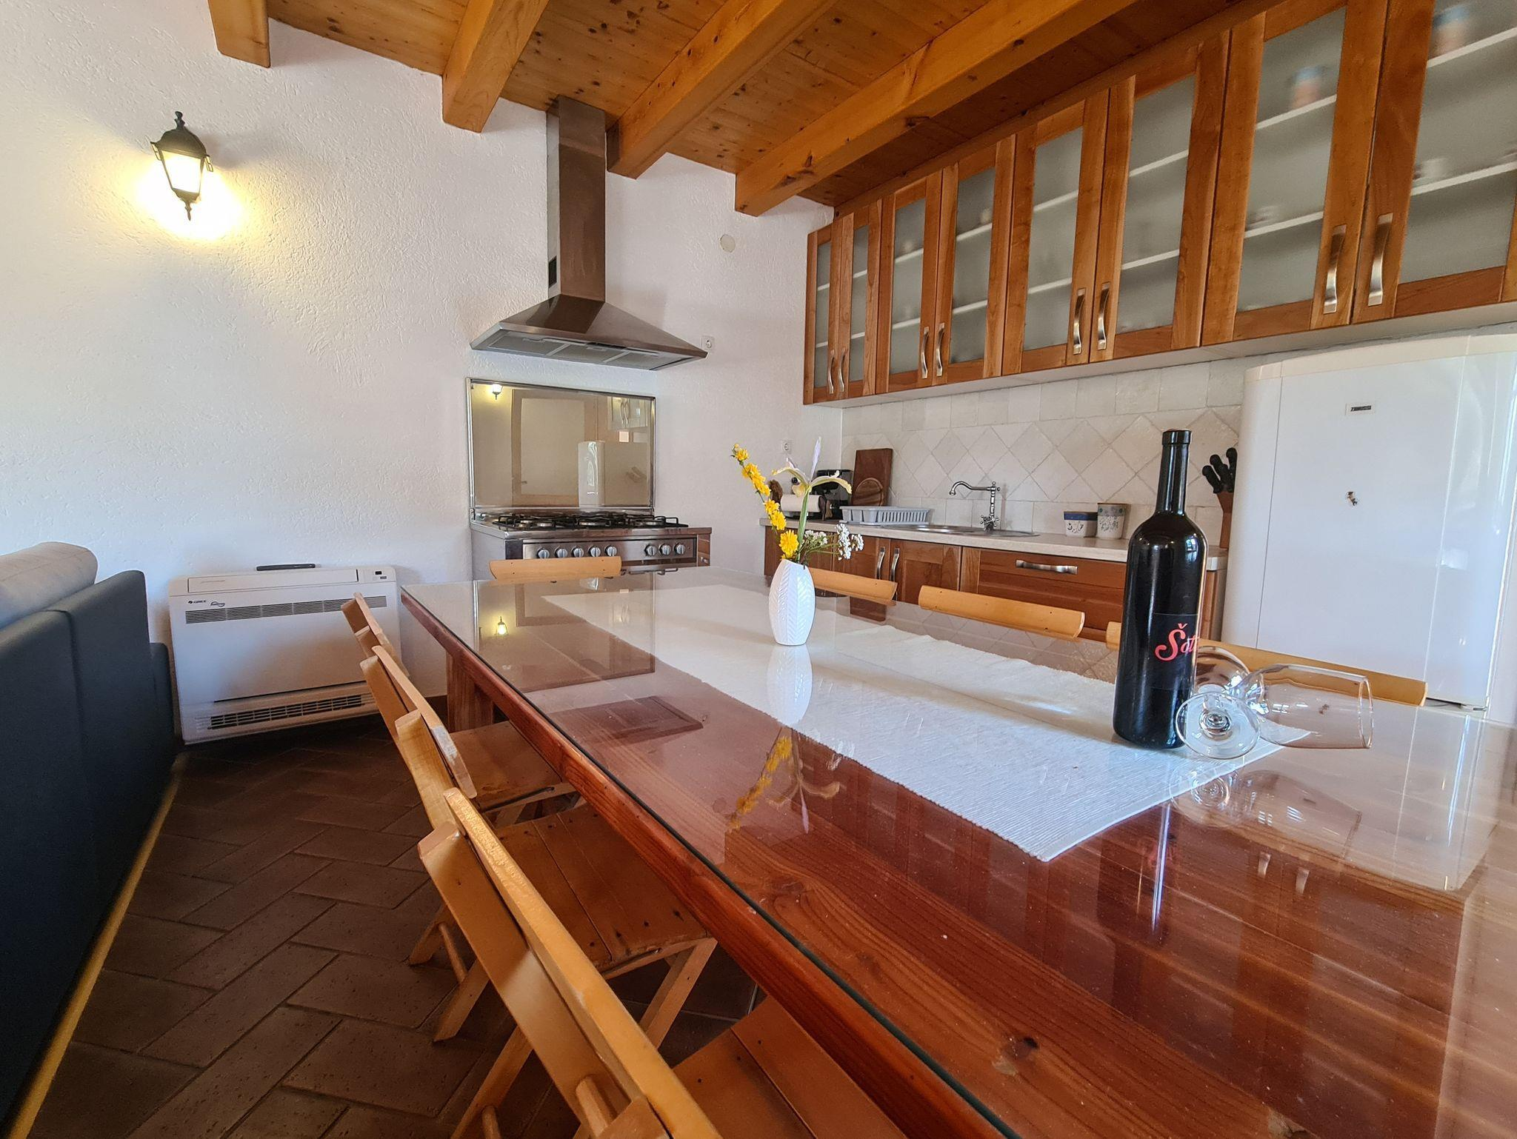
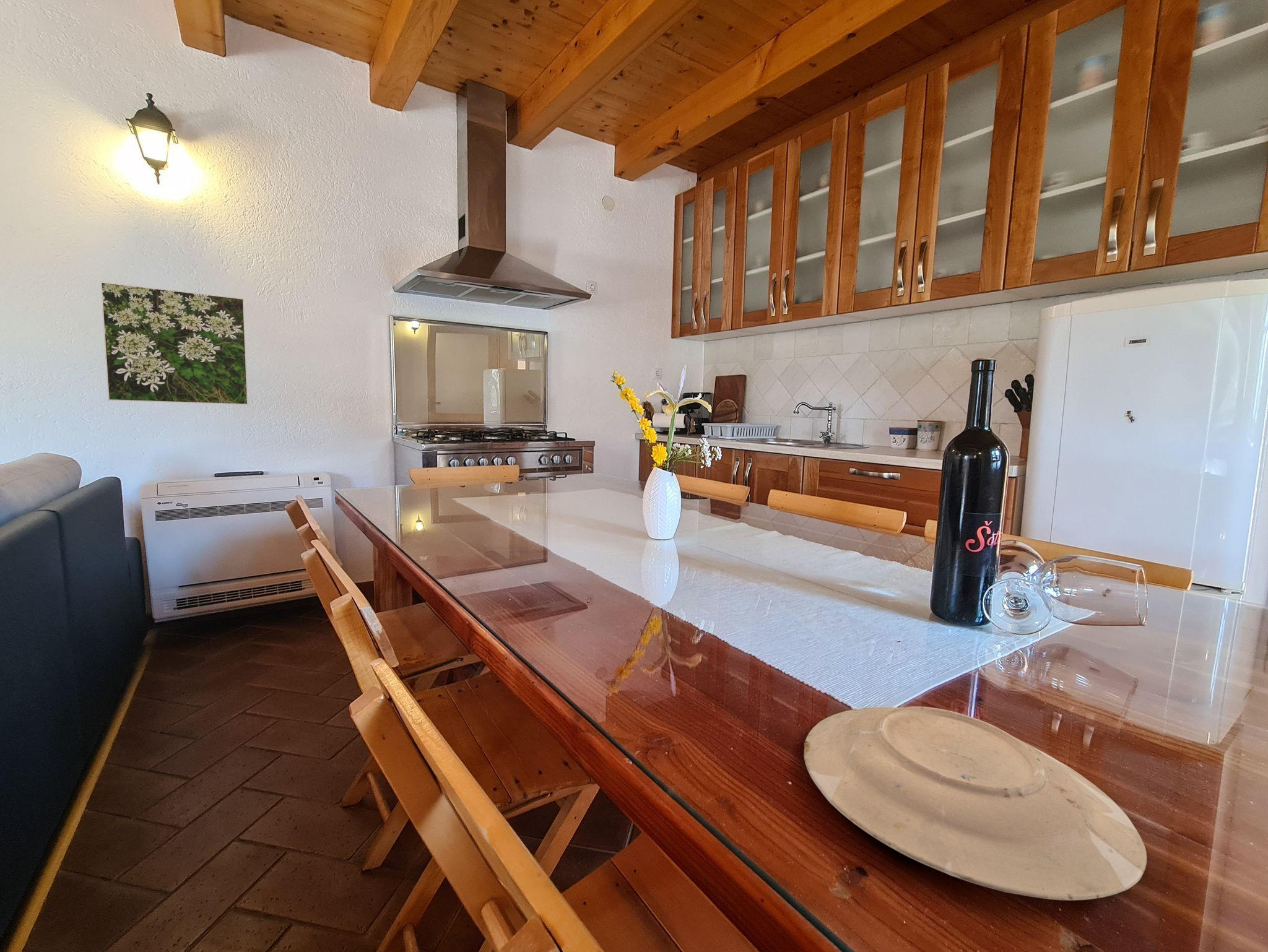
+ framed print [100,281,249,405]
+ plate [803,706,1147,901]
